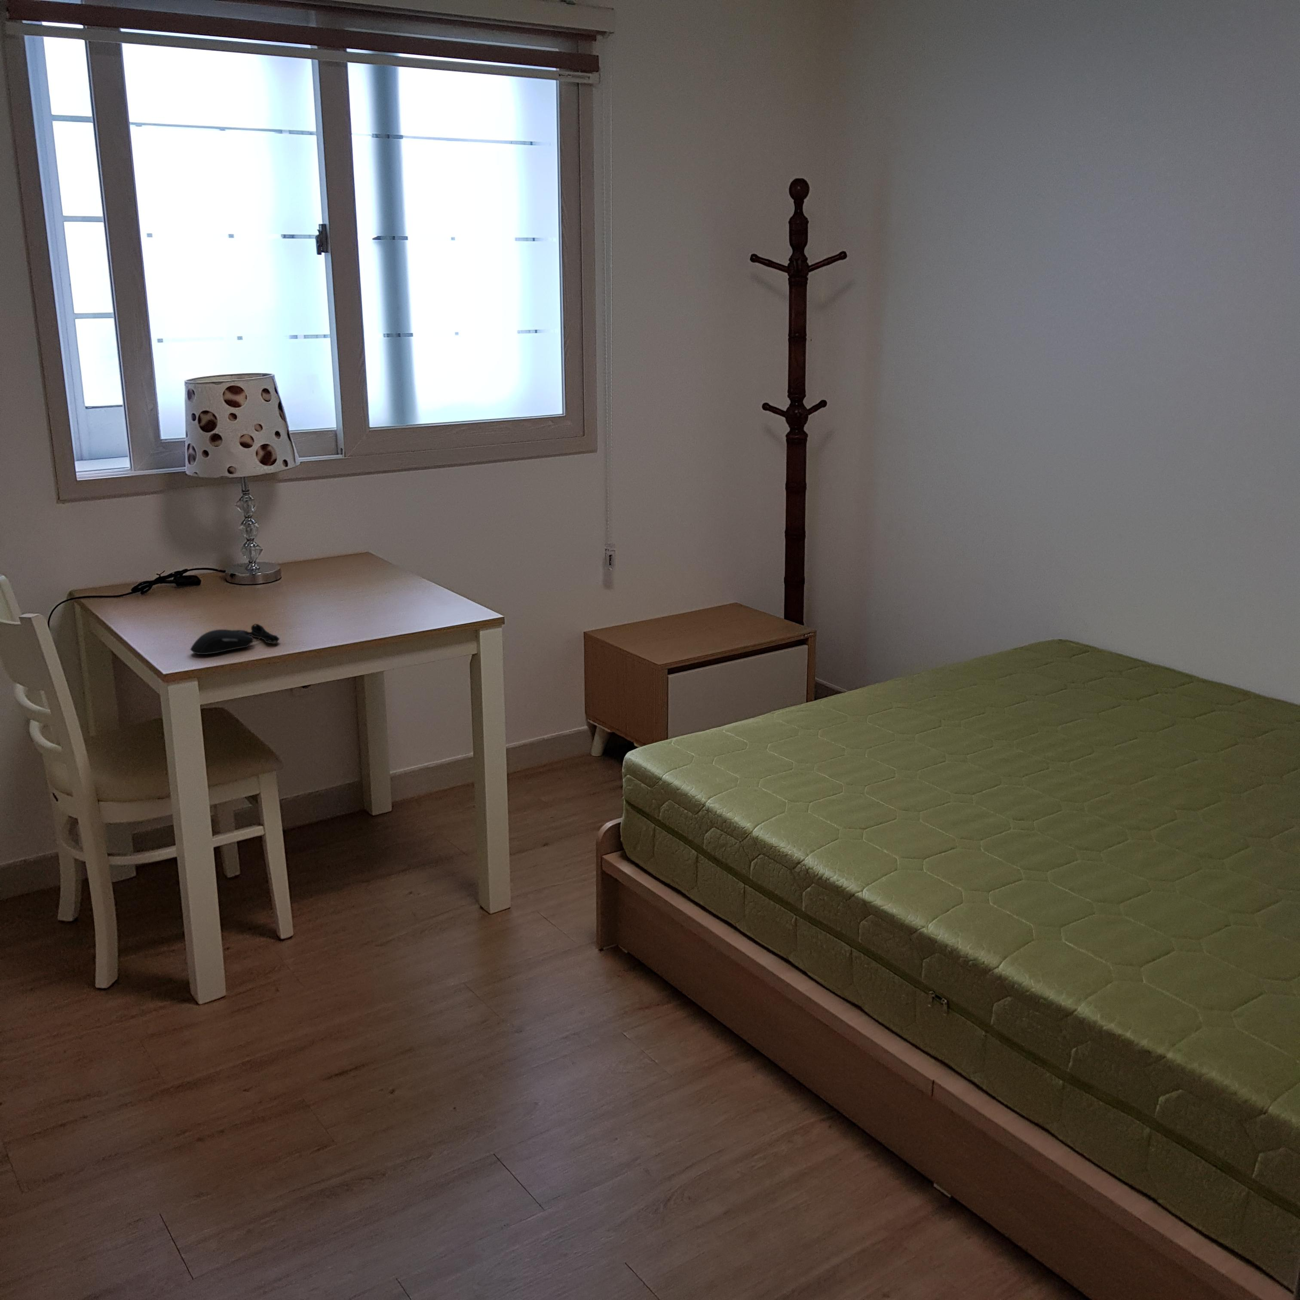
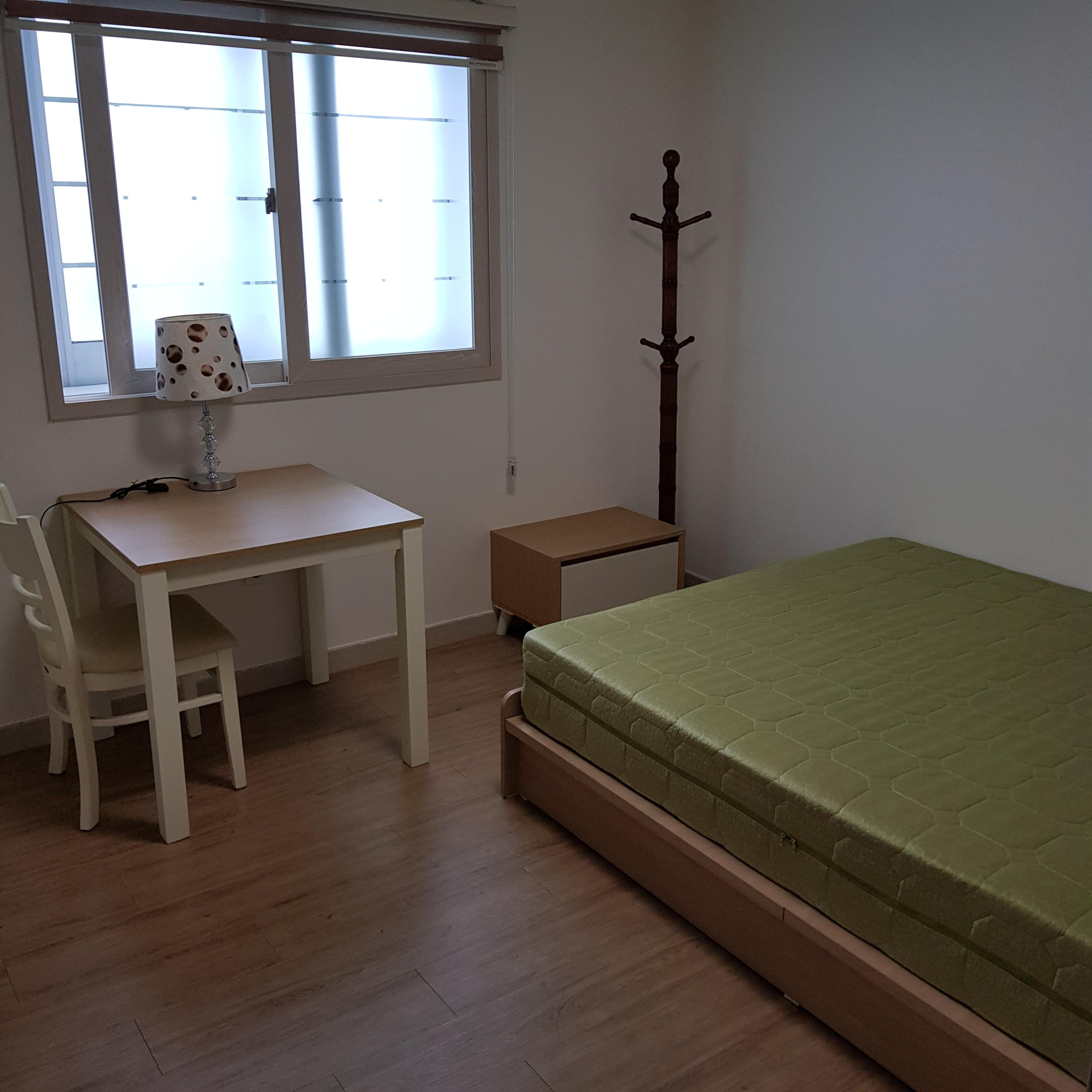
- computer mouse [190,624,280,655]
